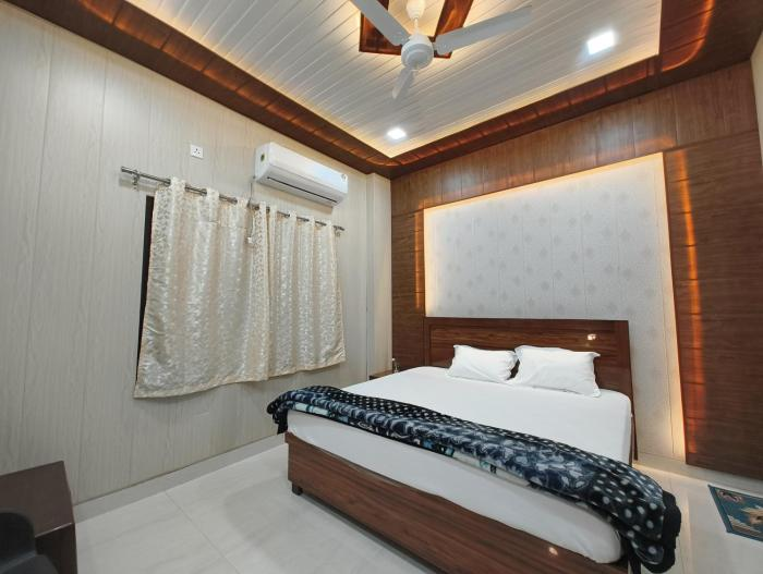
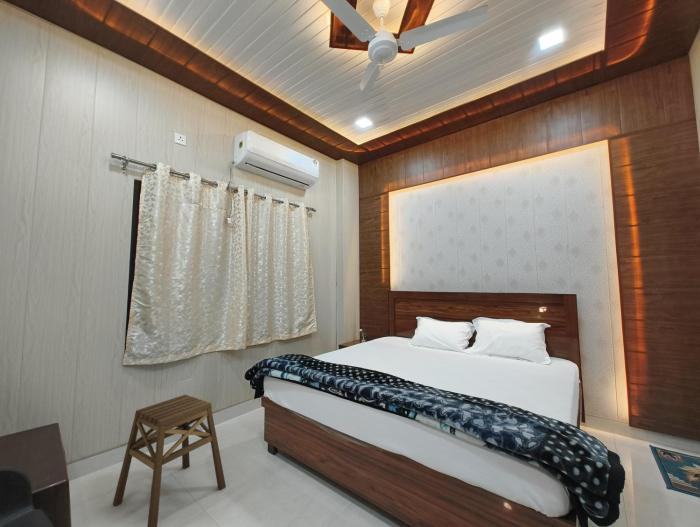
+ stool [112,394,227,527]
